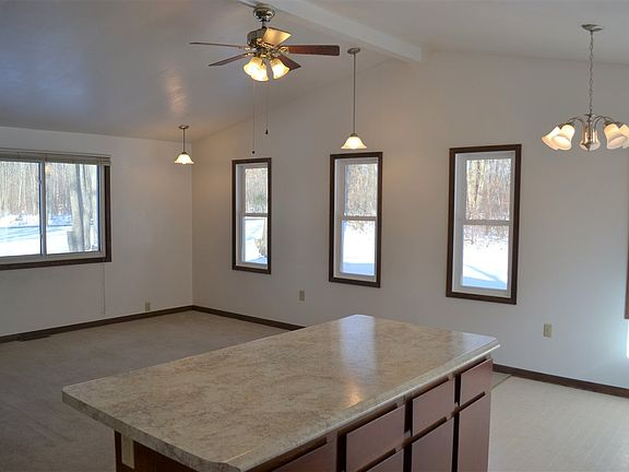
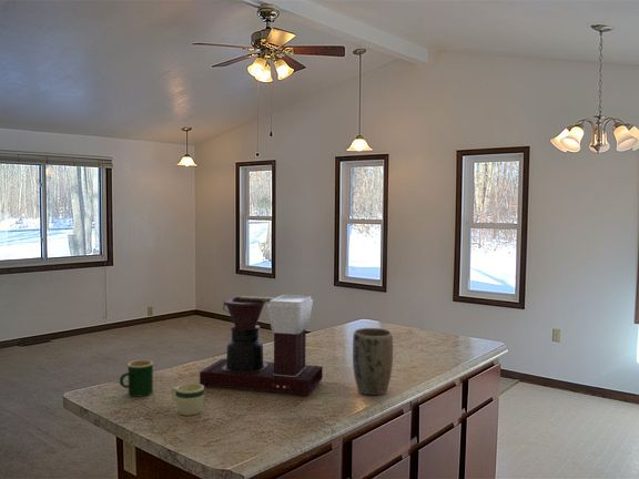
+ plant pot [352,327,394,396]
+ coffee maker [199,294,324,397]
+ mug [170,383,205,417]
+ mug [119,359,154,398]
